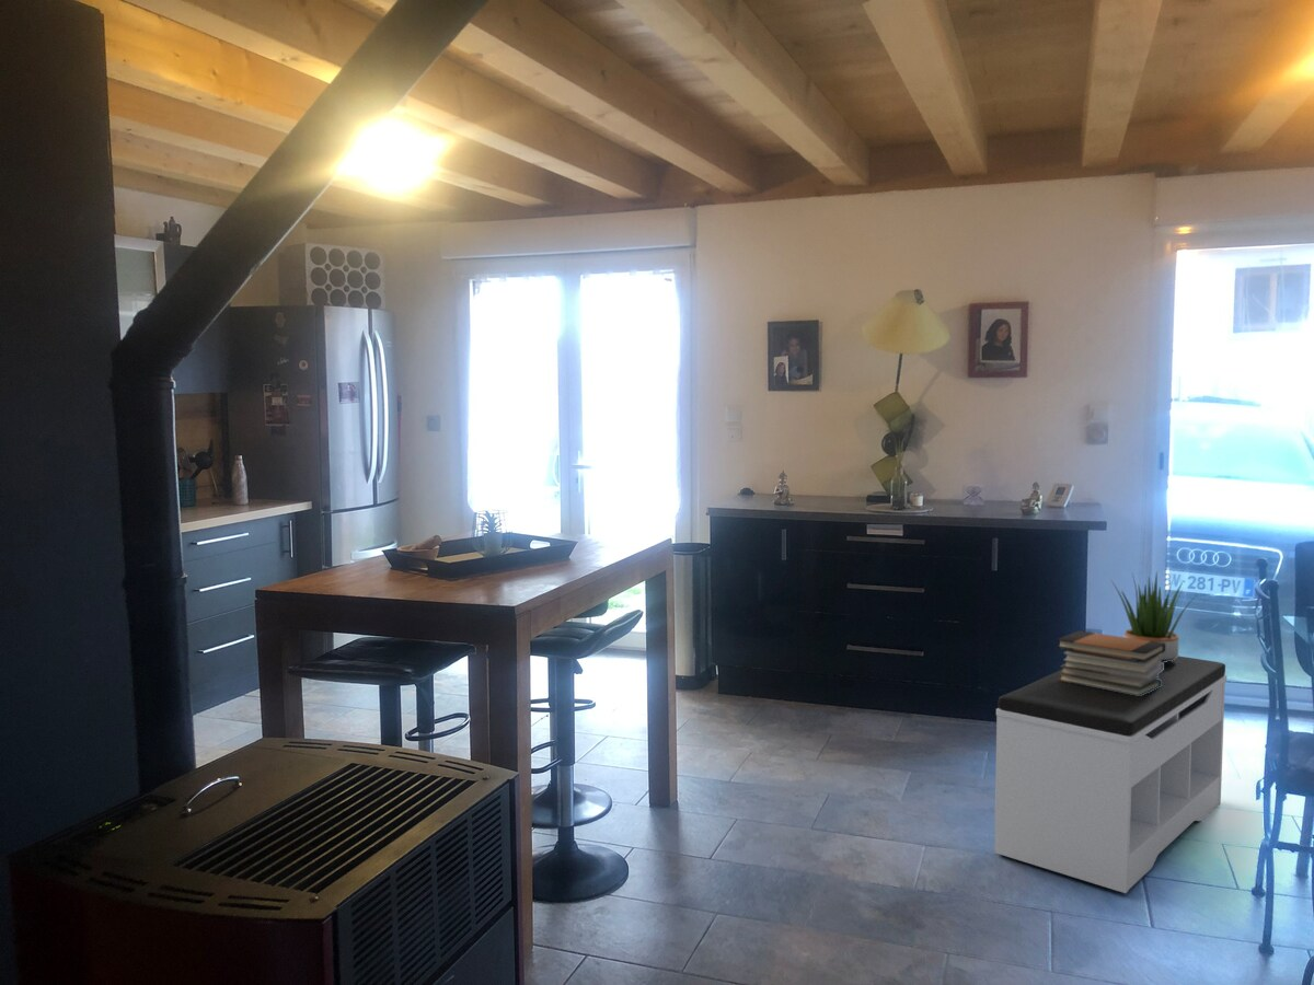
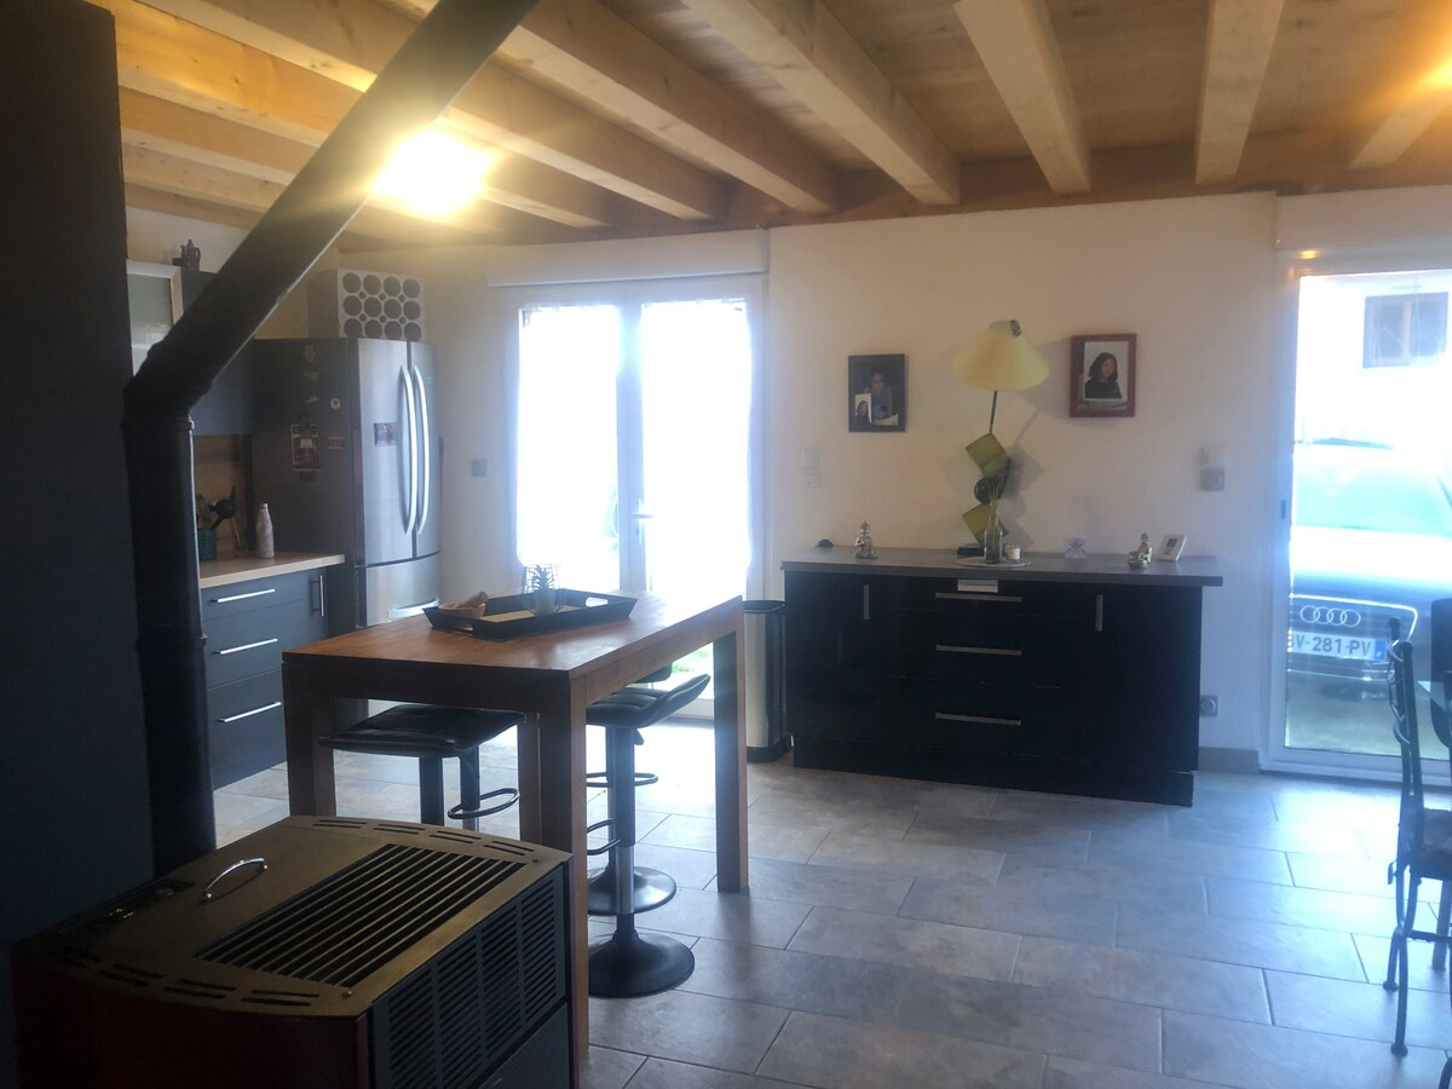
- book stack [1056,629,1165,696]
- potted plant [1110,570,1197,662]
- bench [993,654,1227,894]
